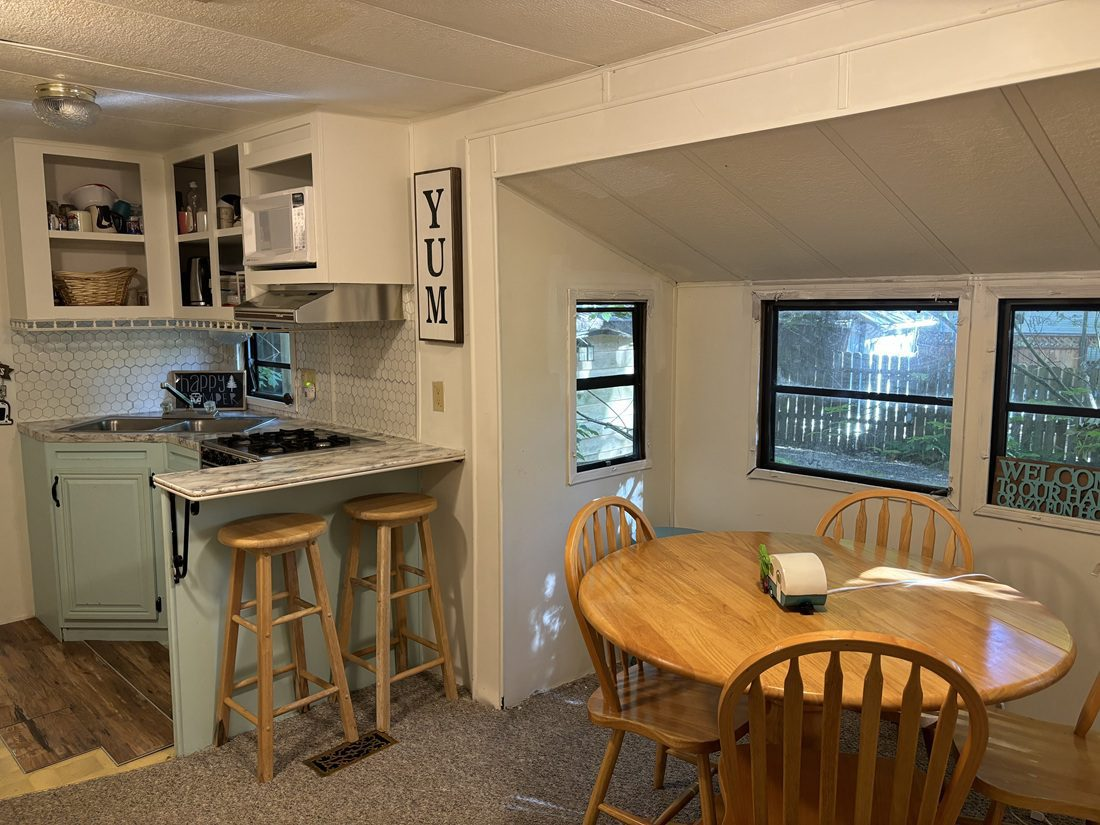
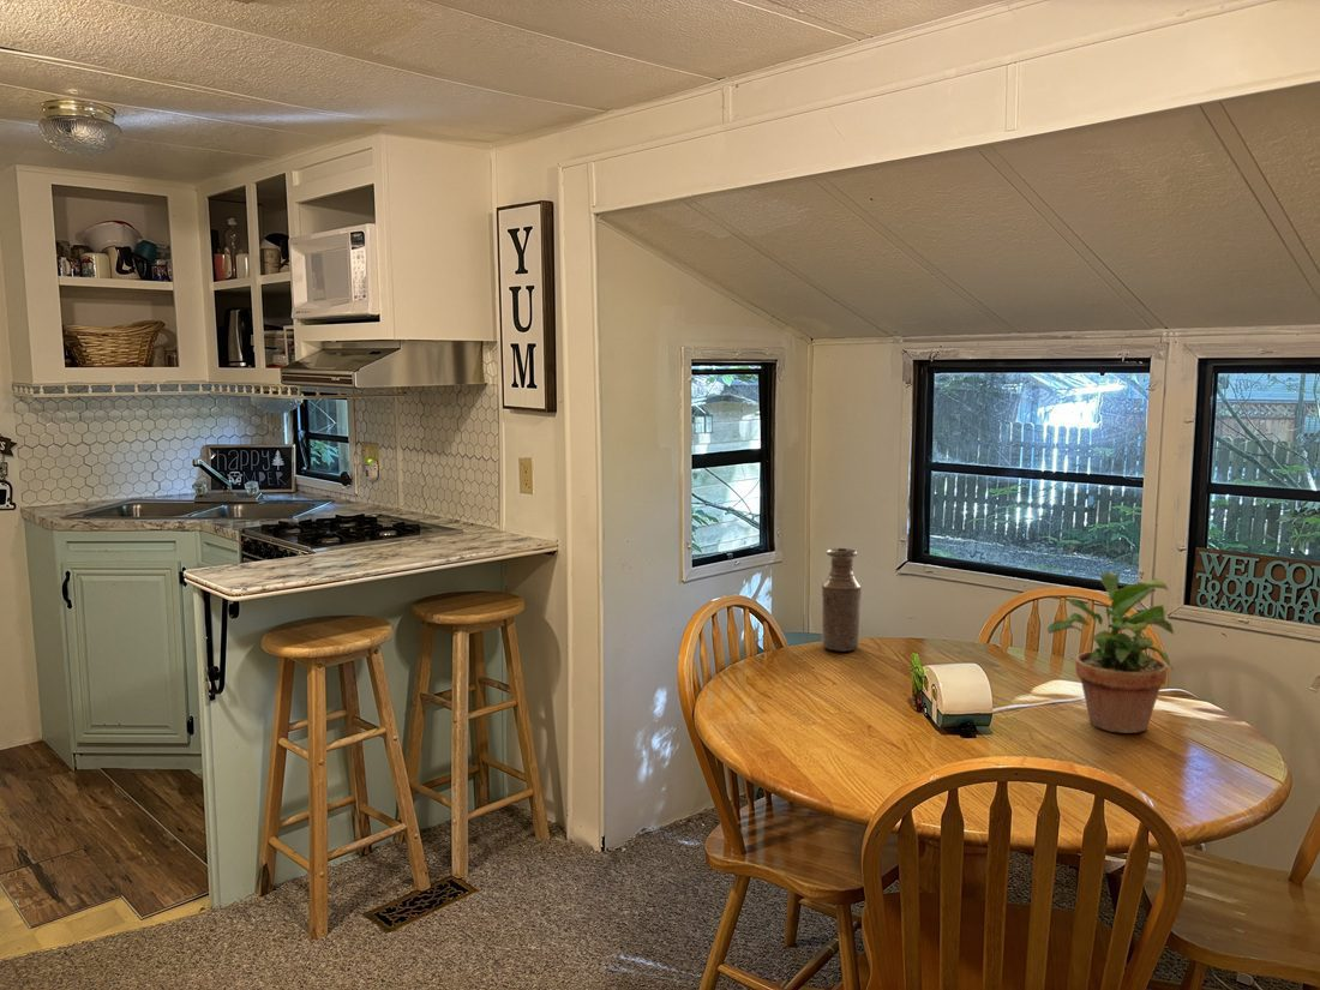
+ bottle [821,547,862,653]
+ potted plant [1046,570,1175,734]
